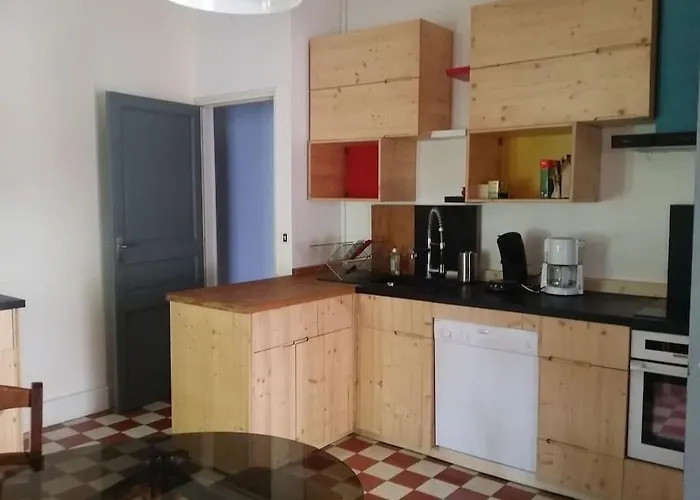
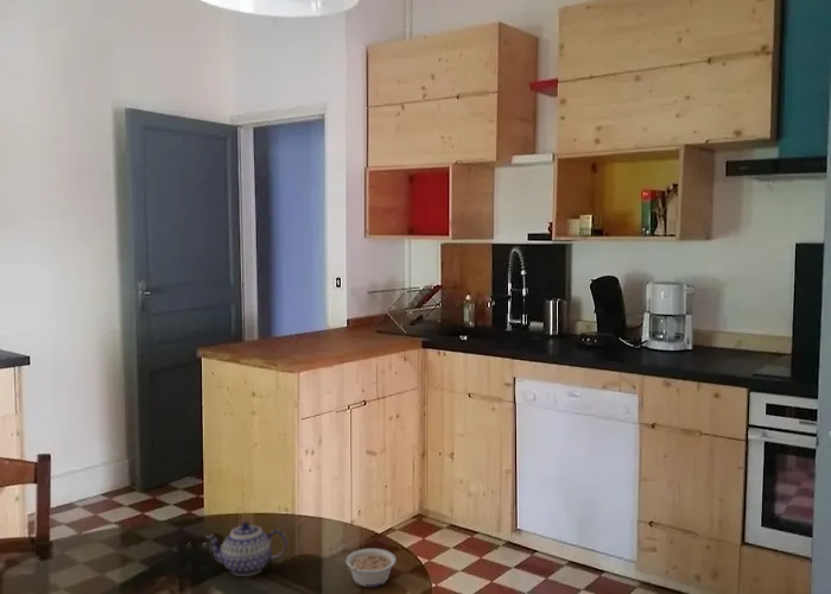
+ legume [344,548,398,588]
+ teapot [205,520,288,577]
